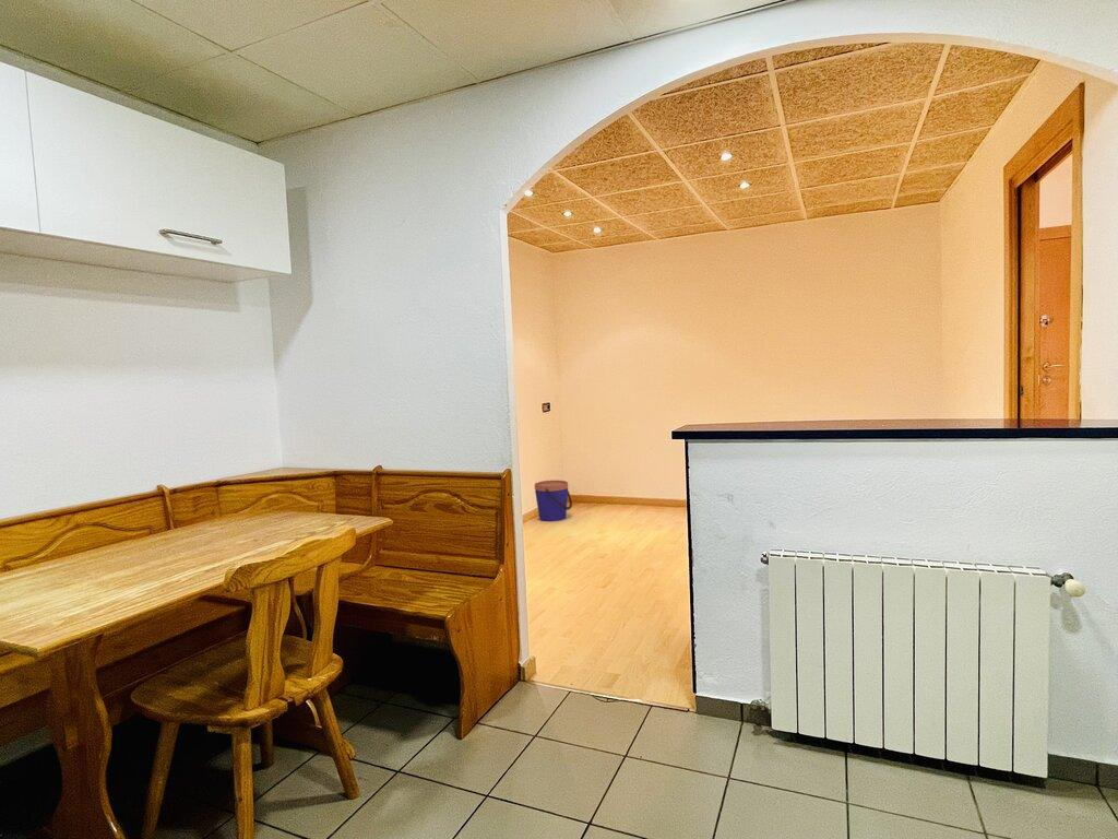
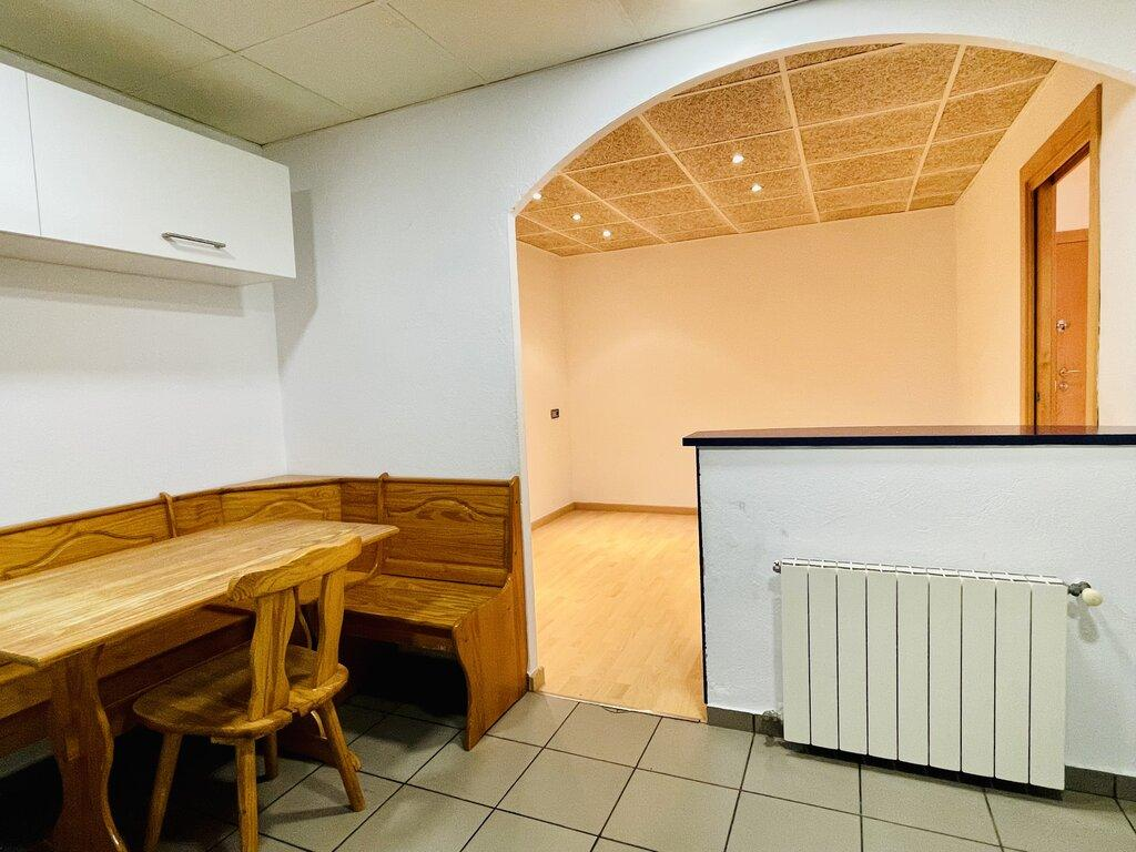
- bucket [534,480,573,522]
